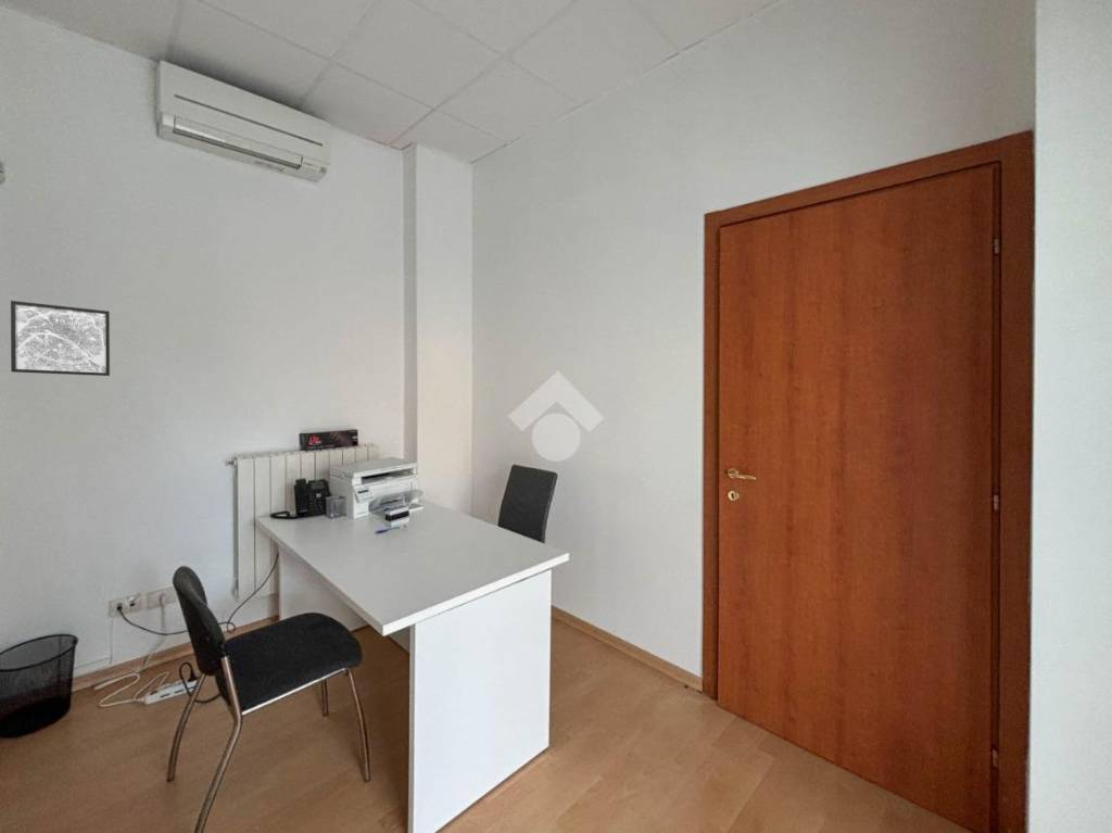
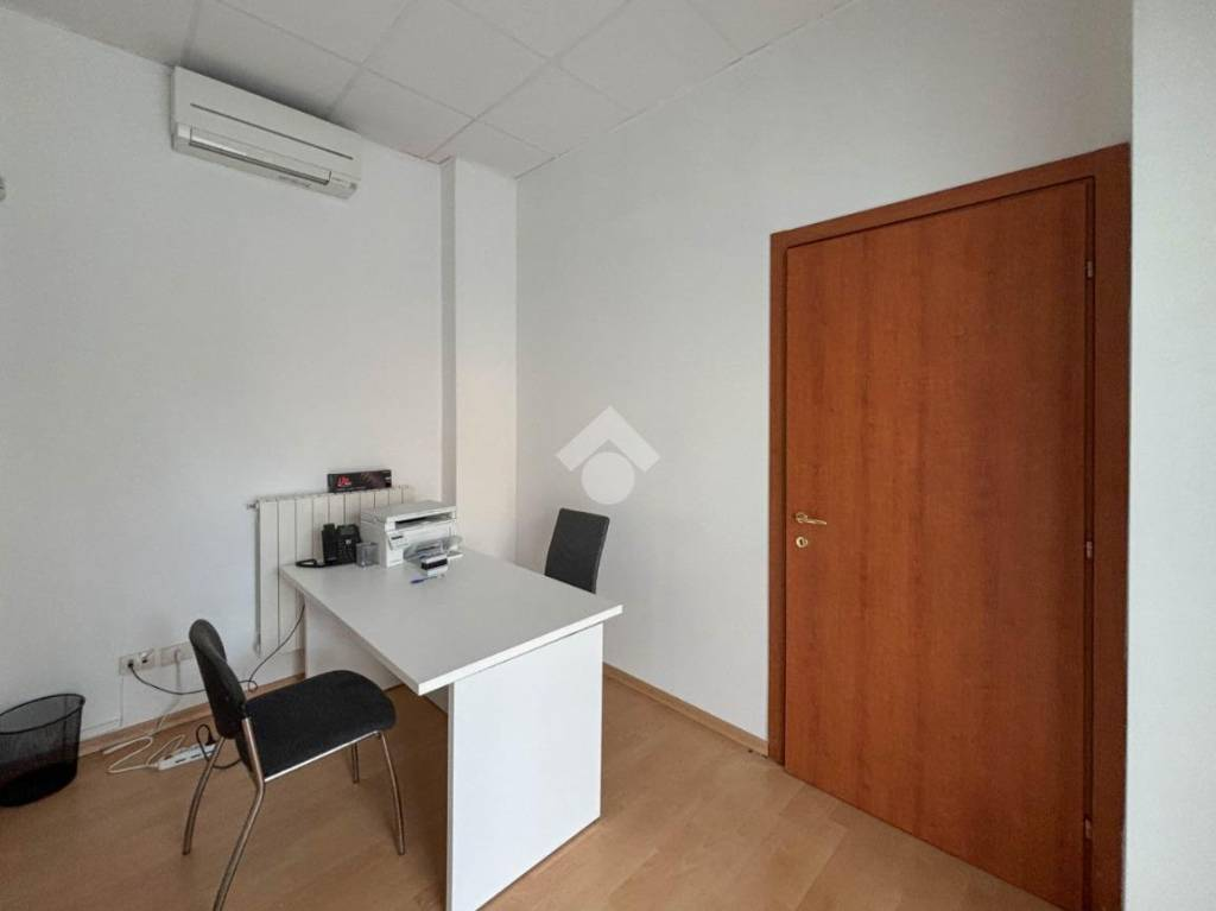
- wall art [10,300,111,377]
